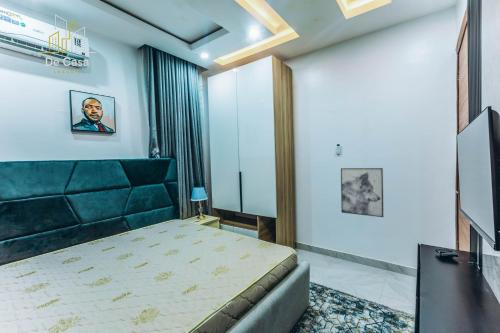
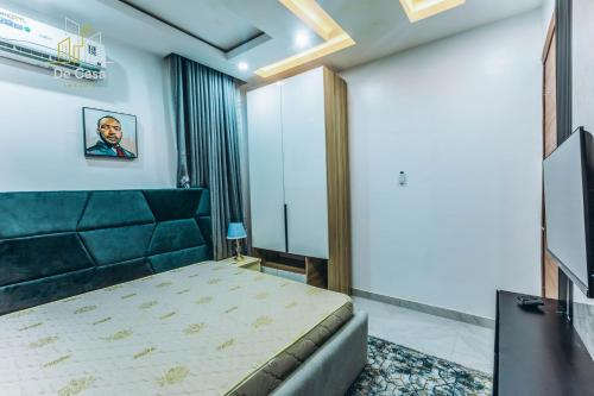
- wall art [340,167,384,218]
